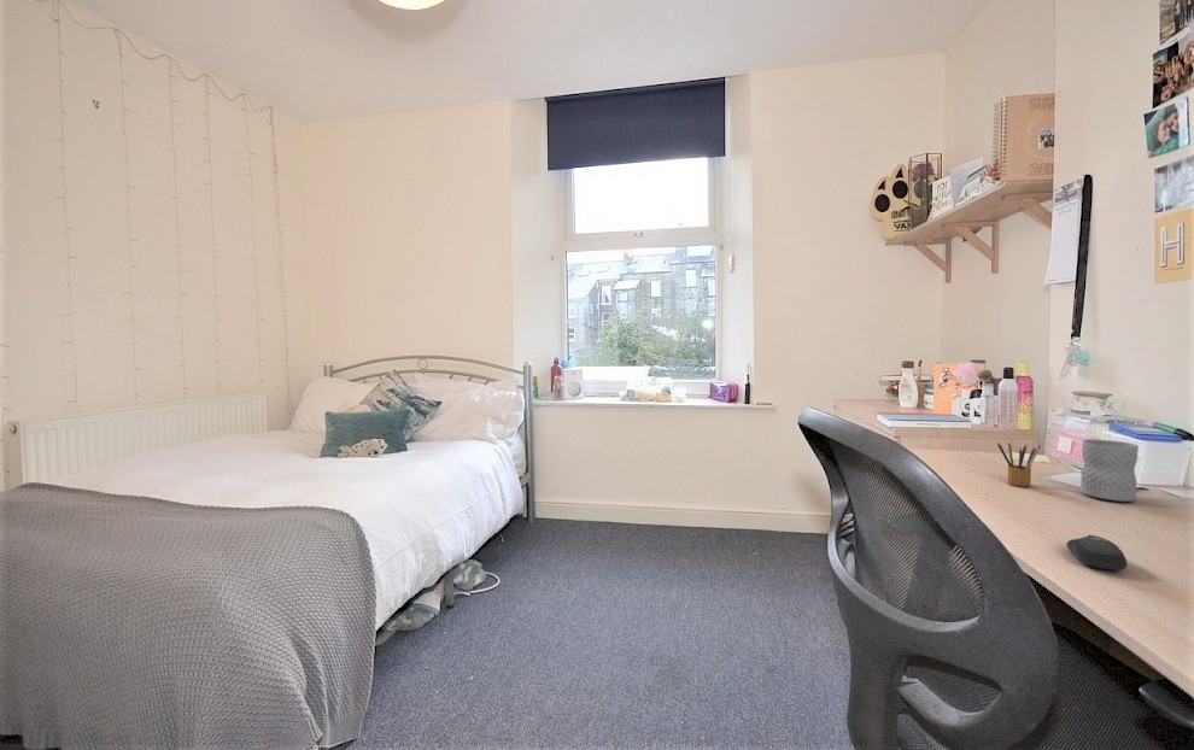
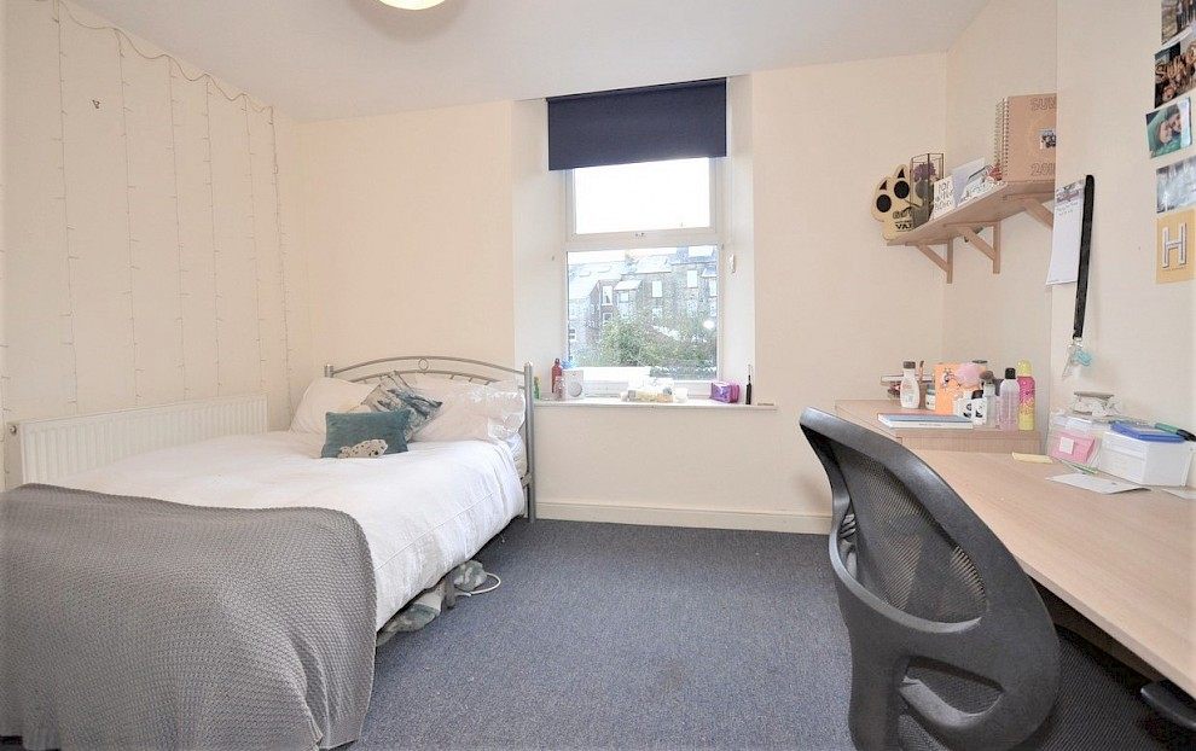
- mug [1079,439,1140,503]
- pencil box [996,441,1042,487]
- computer mouse [1065,534,1129,572]
